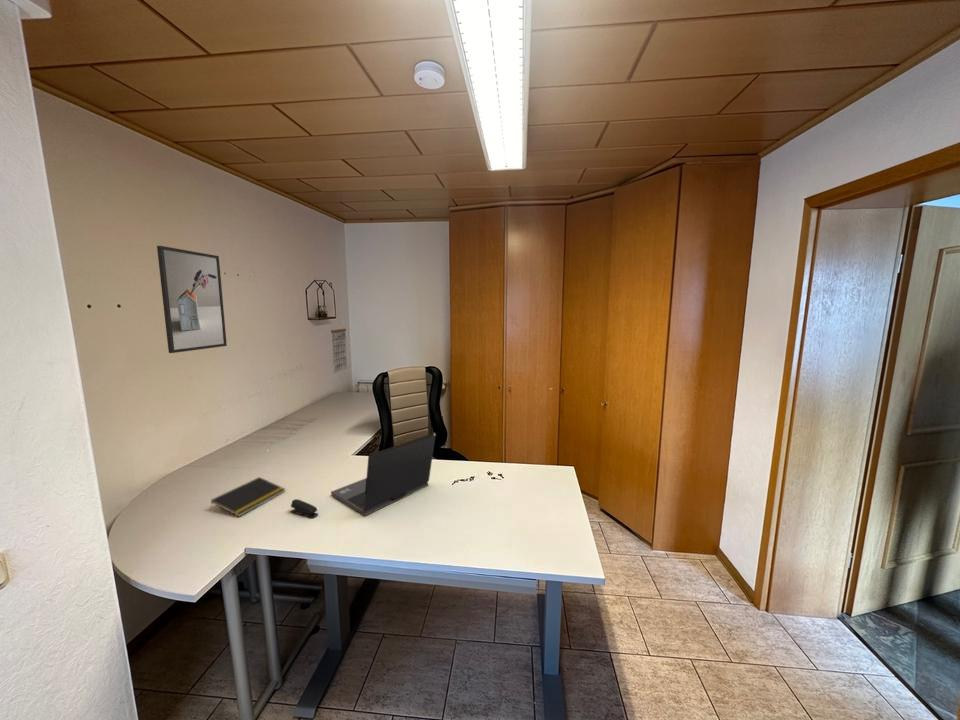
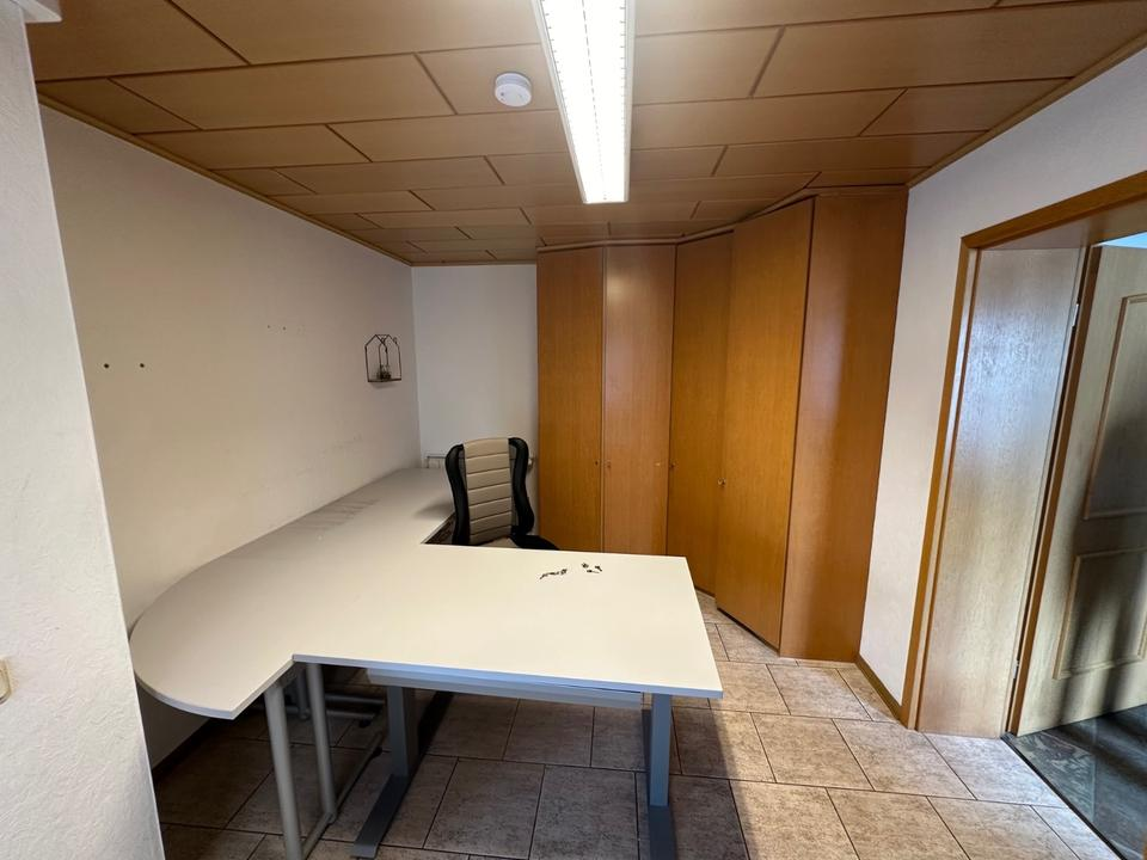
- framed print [156,245,228,354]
- laptop [330,432,437,517]
- stapler [290,498,319,519]
- notepad [209,476,286,518]
- calendar [330,321,348,374]
